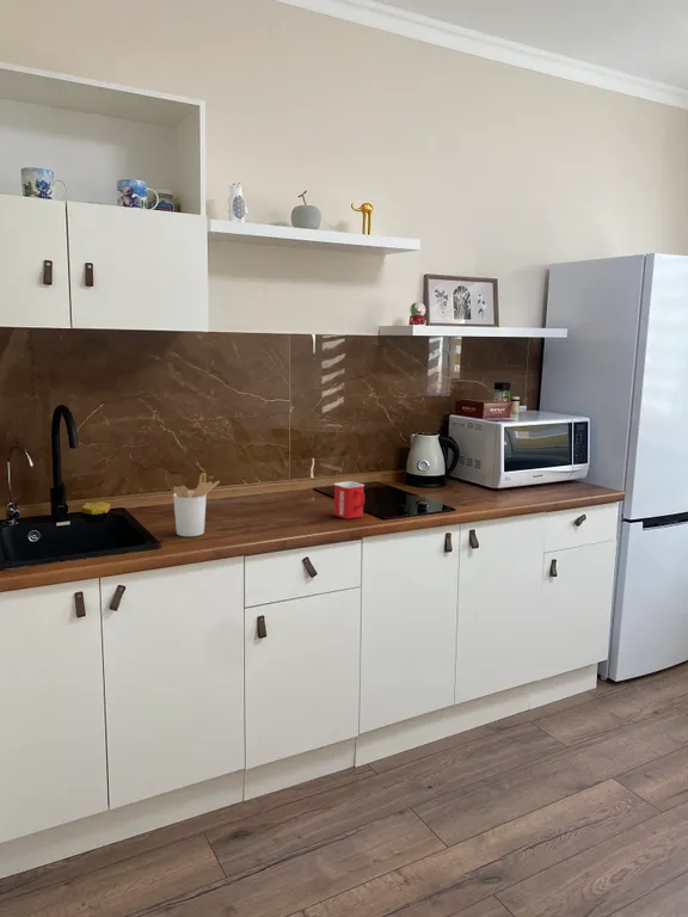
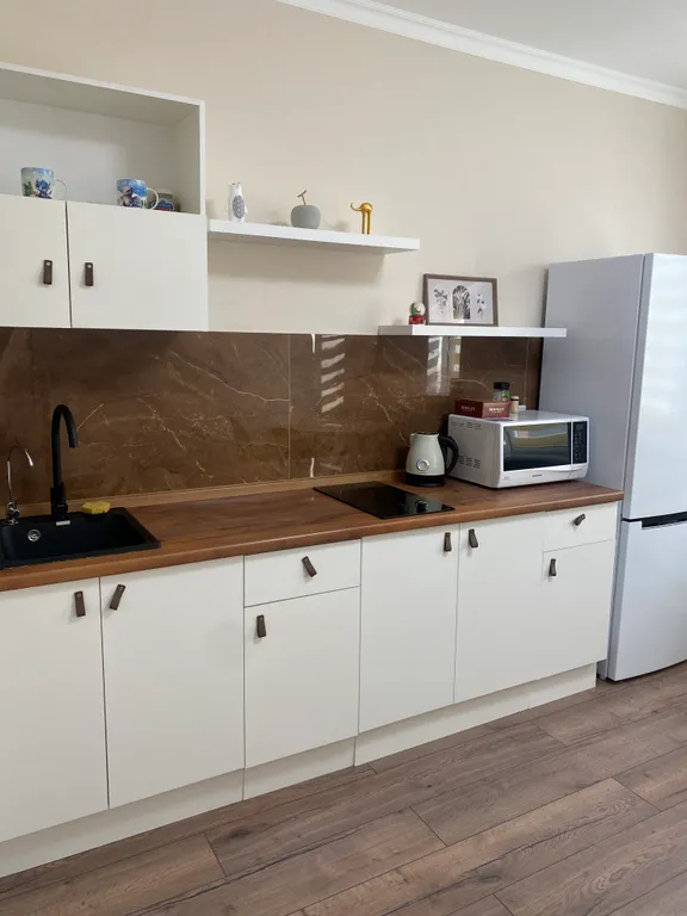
- mug [333,480,366,519]
- utensil holder [172,472,221,537]
